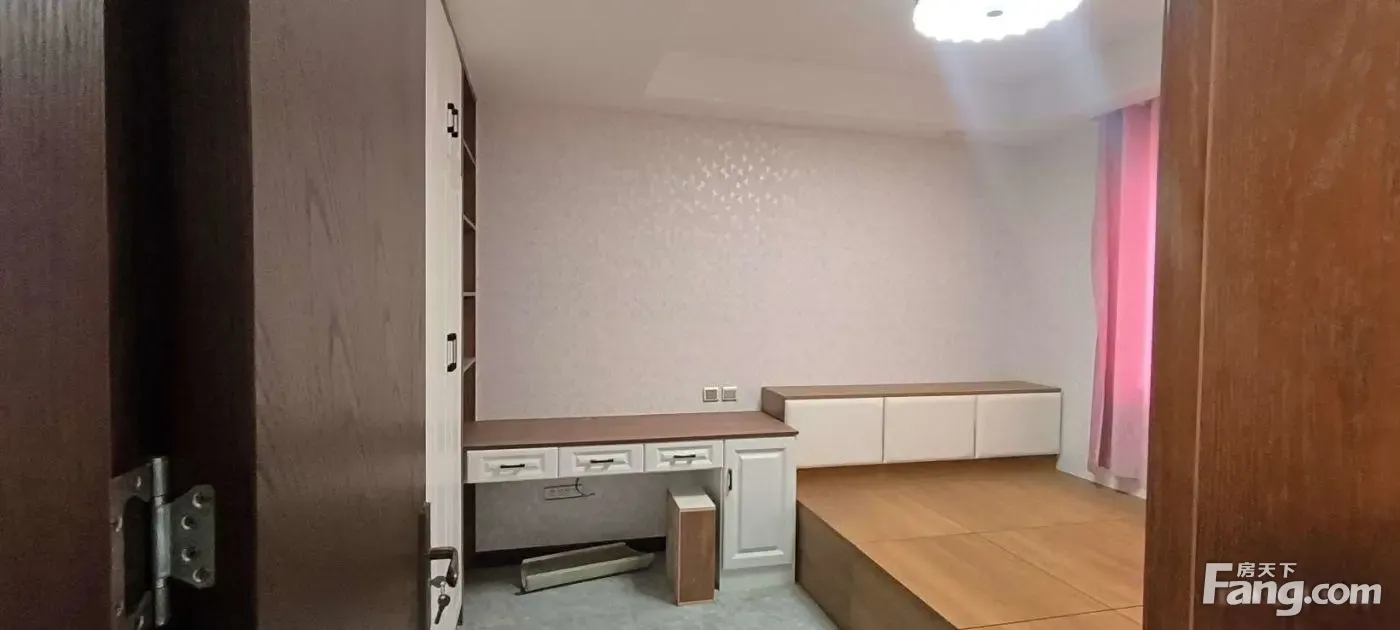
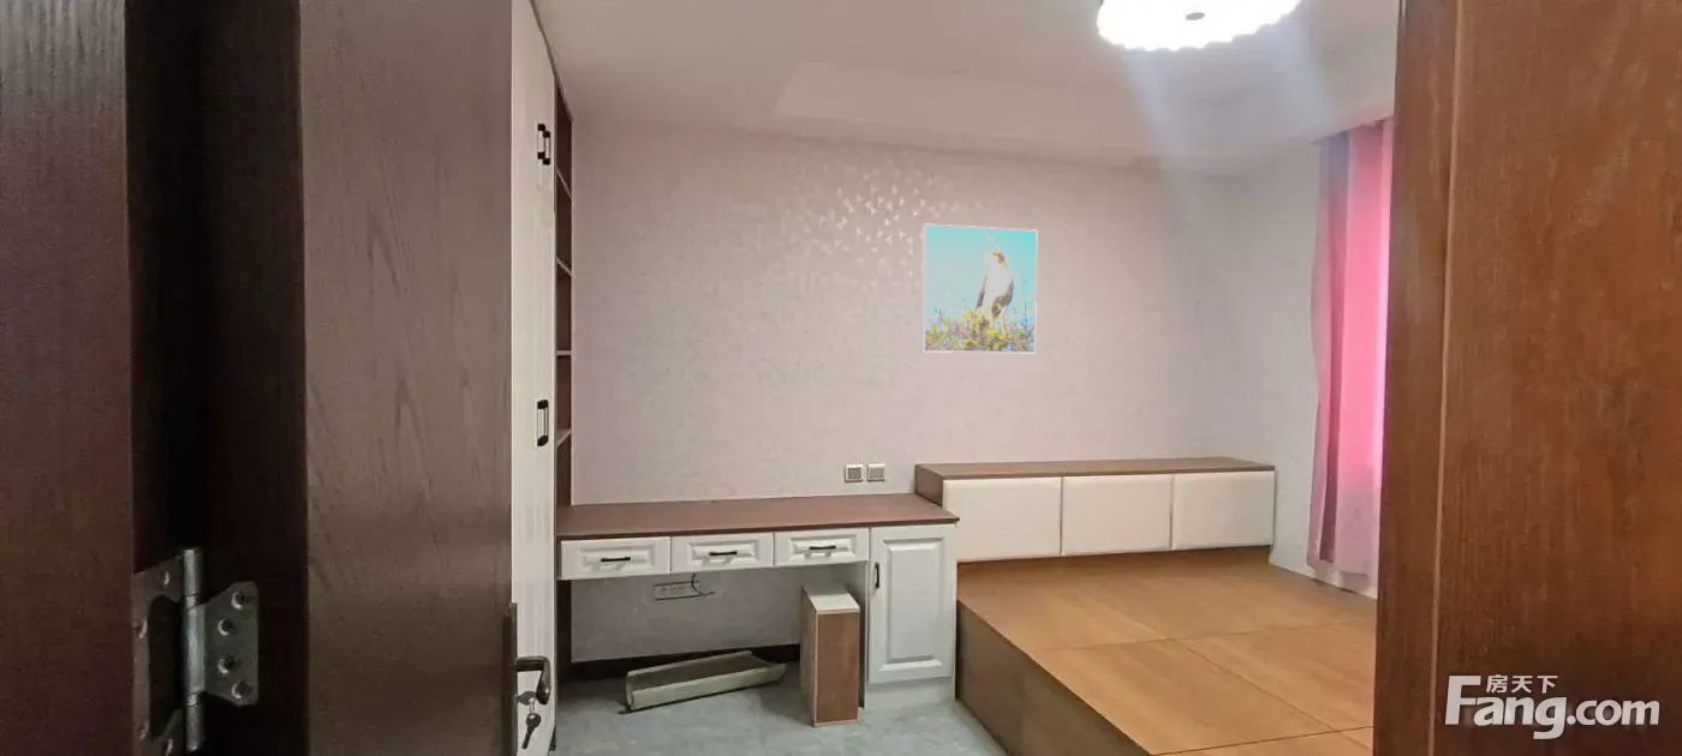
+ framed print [920,222,1038,354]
